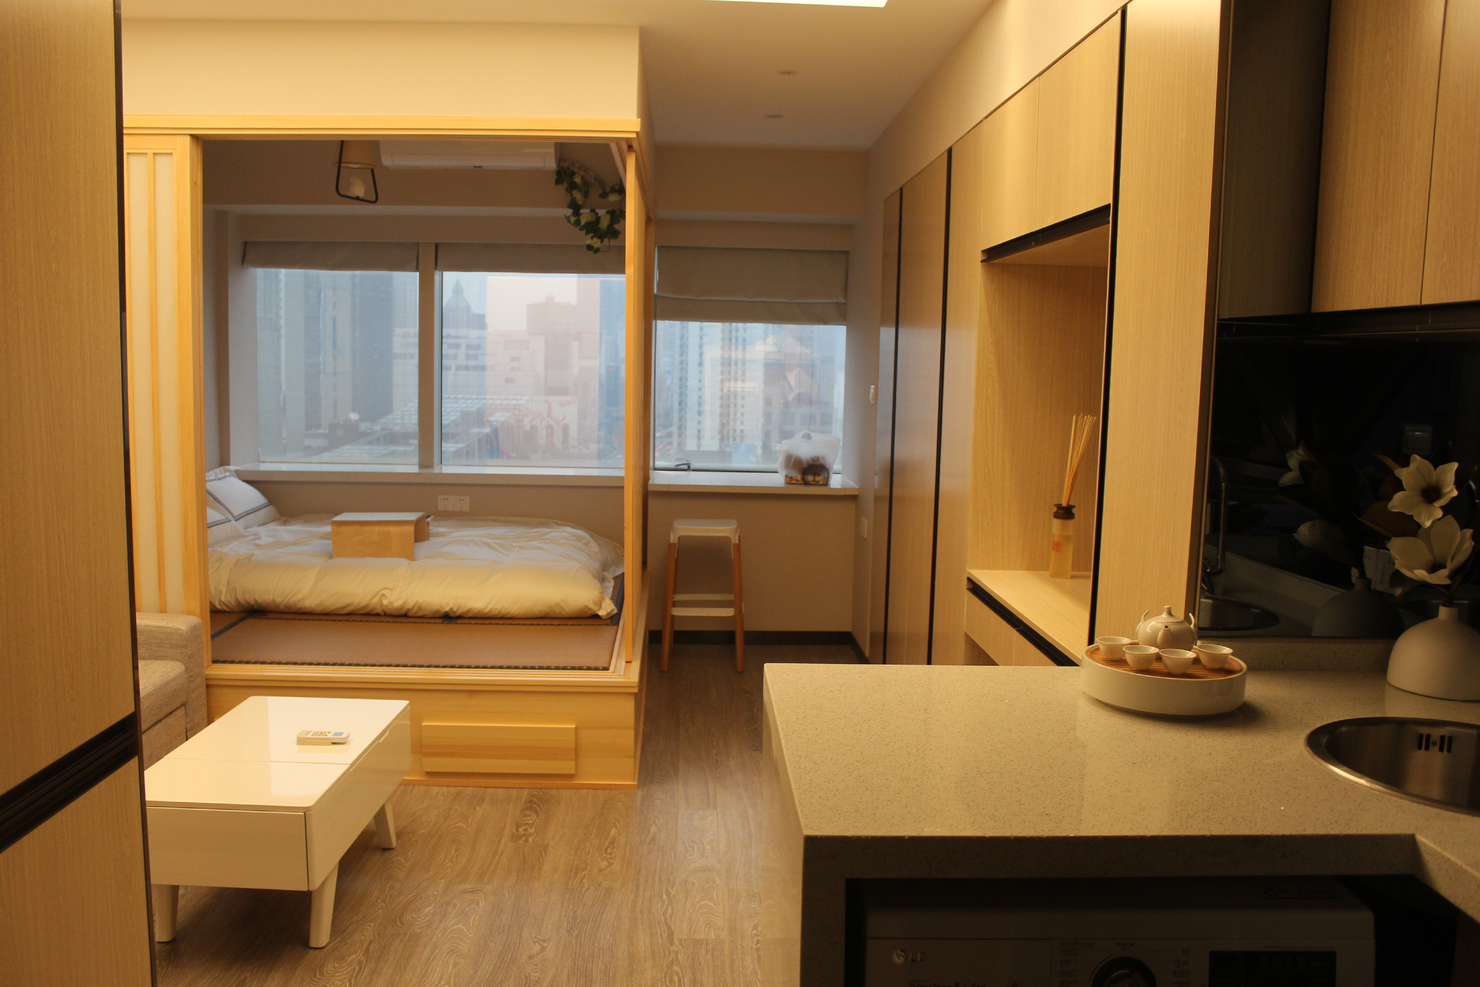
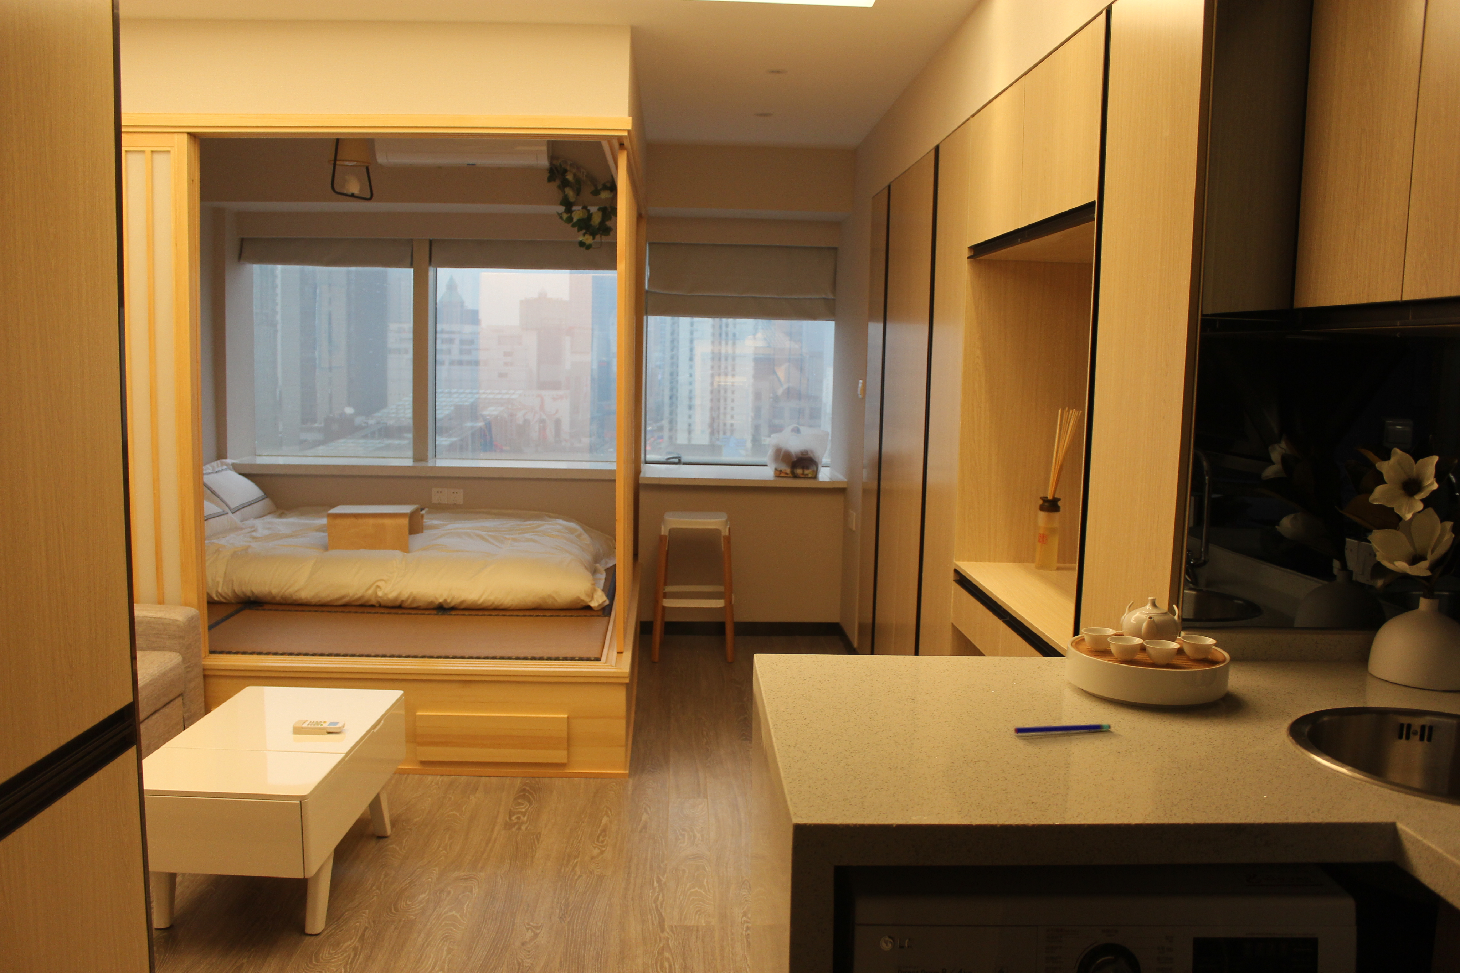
+ pen [1014,723,1111,734]
